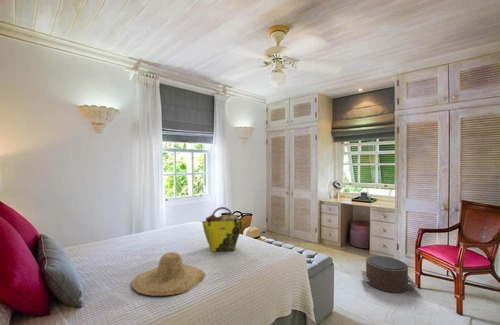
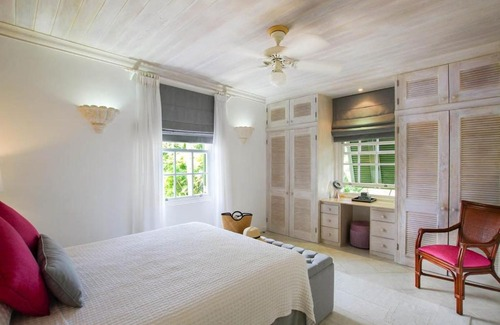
- tote bag [201,206,244,253]
- pouf [360,255,418,294]
- straw hat [131,251,207,296]
